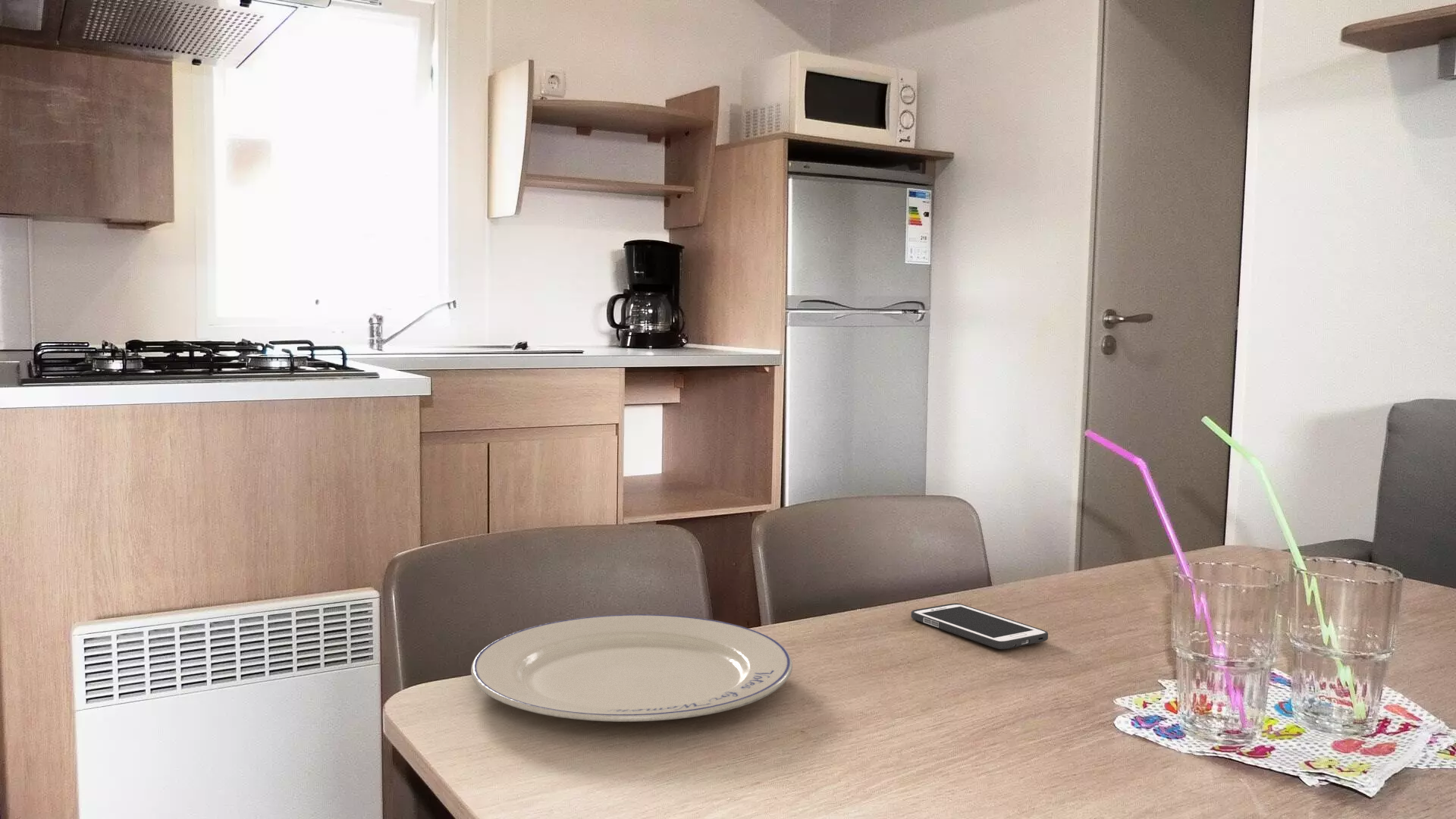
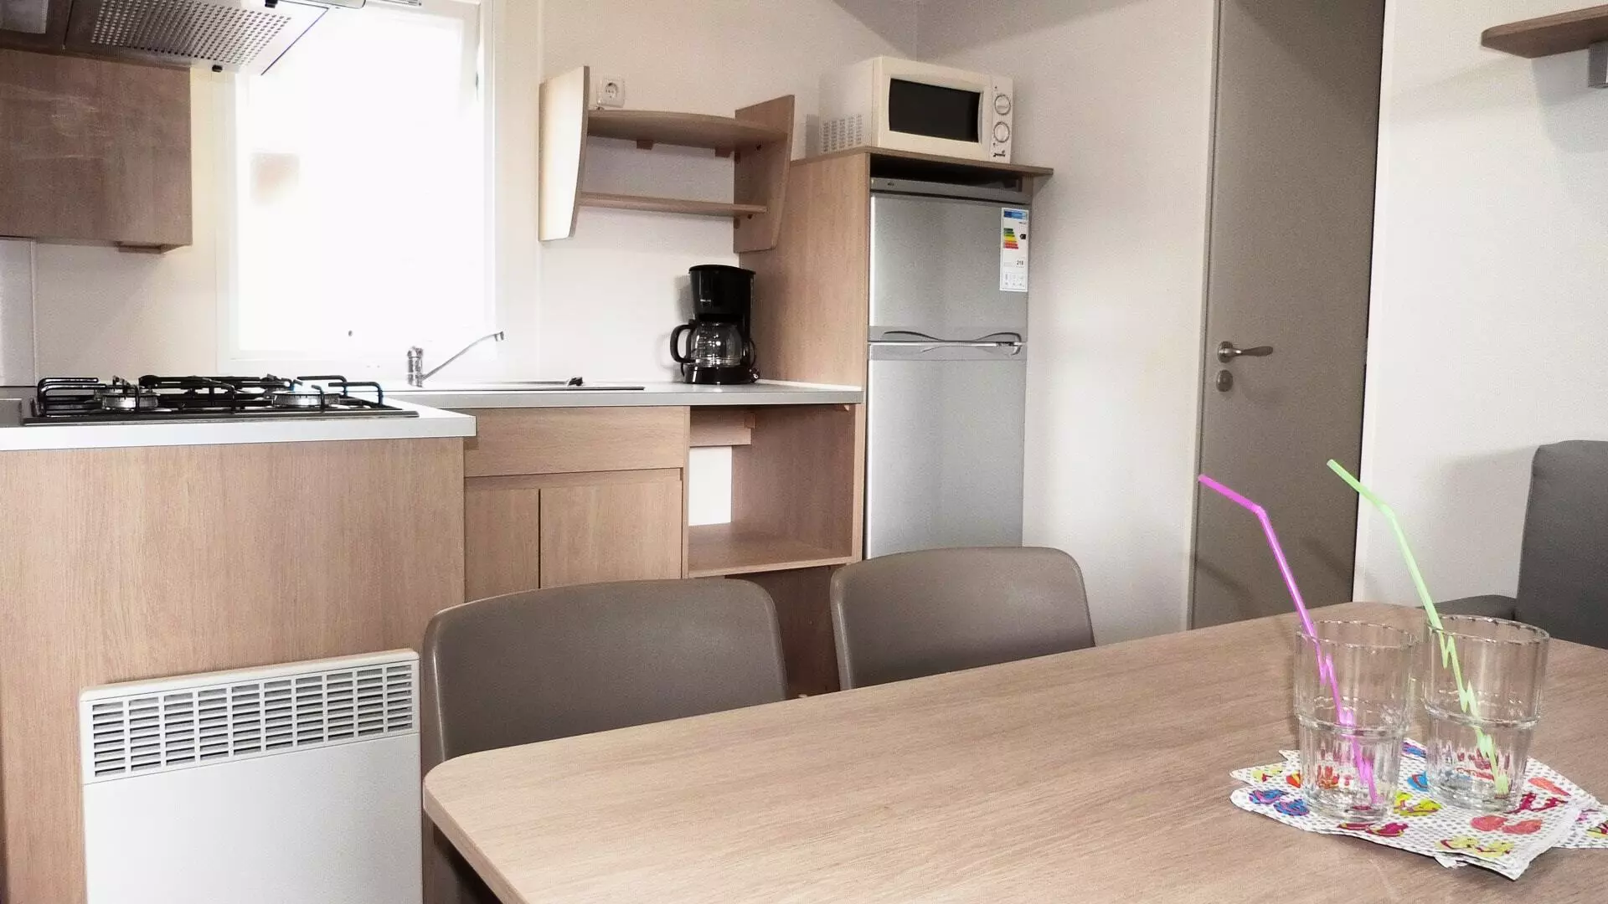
- cell phone [910,603,1049,650]
- chinaware [470,613,793,723]
